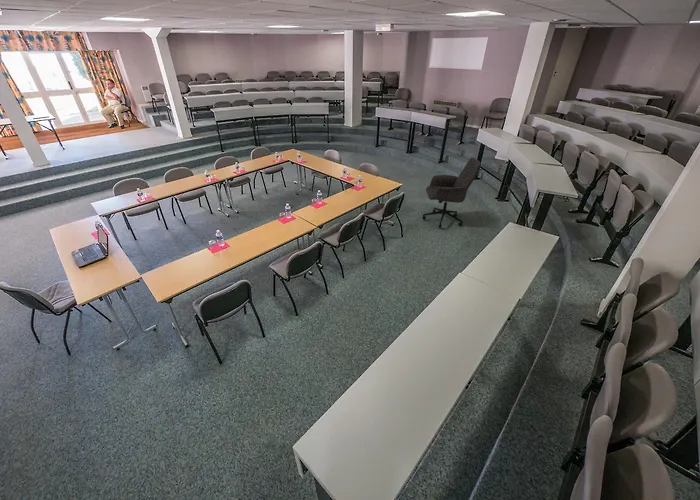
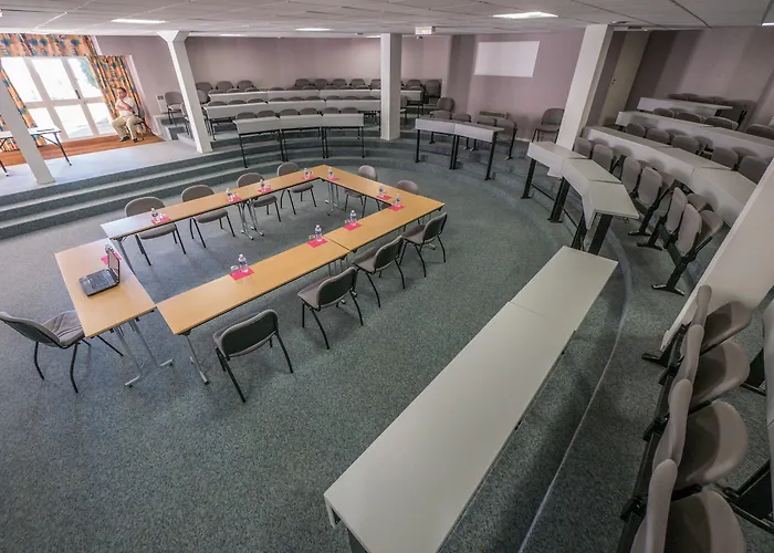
- office chair [421,157,482,229]
